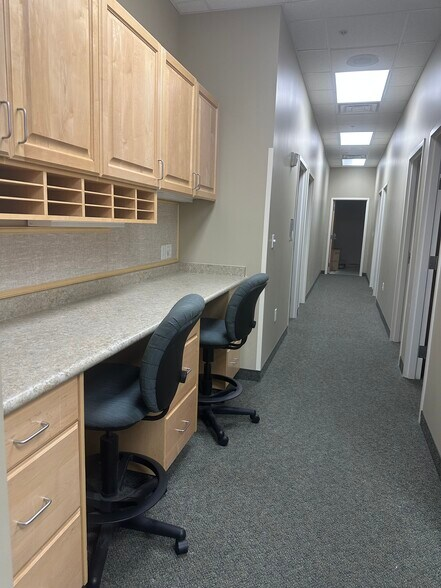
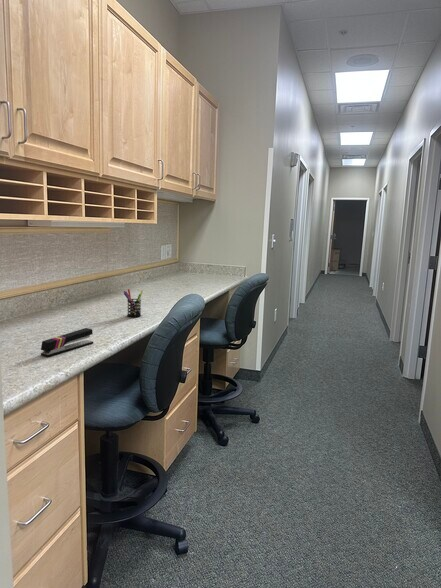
+ stapler [40,327,94,358]
+ pen holder [123,288,144,318]
